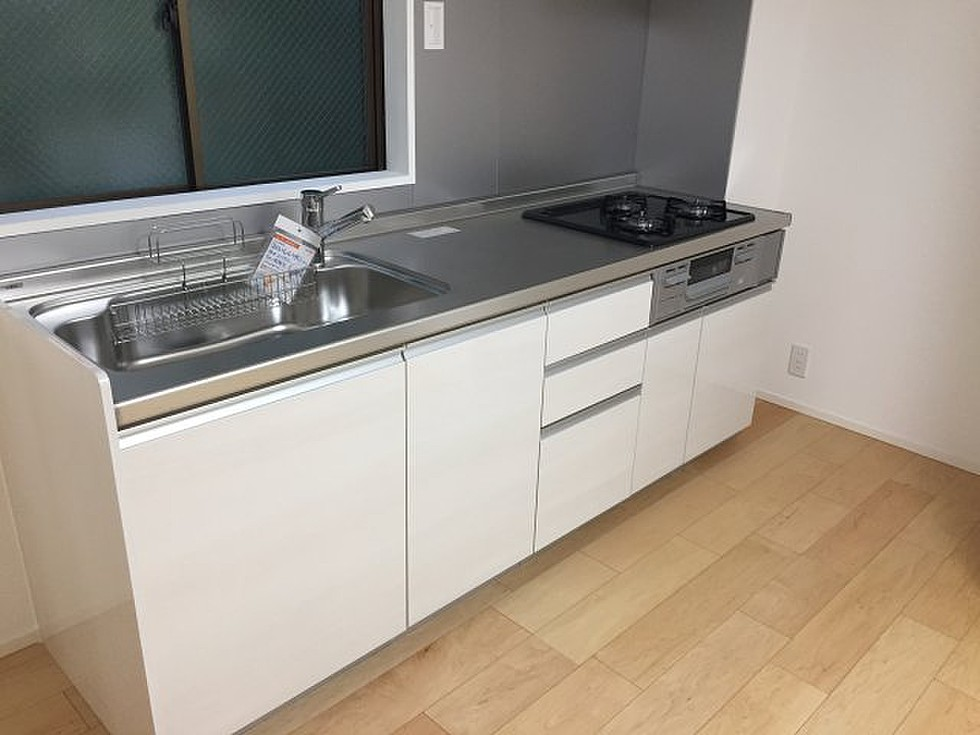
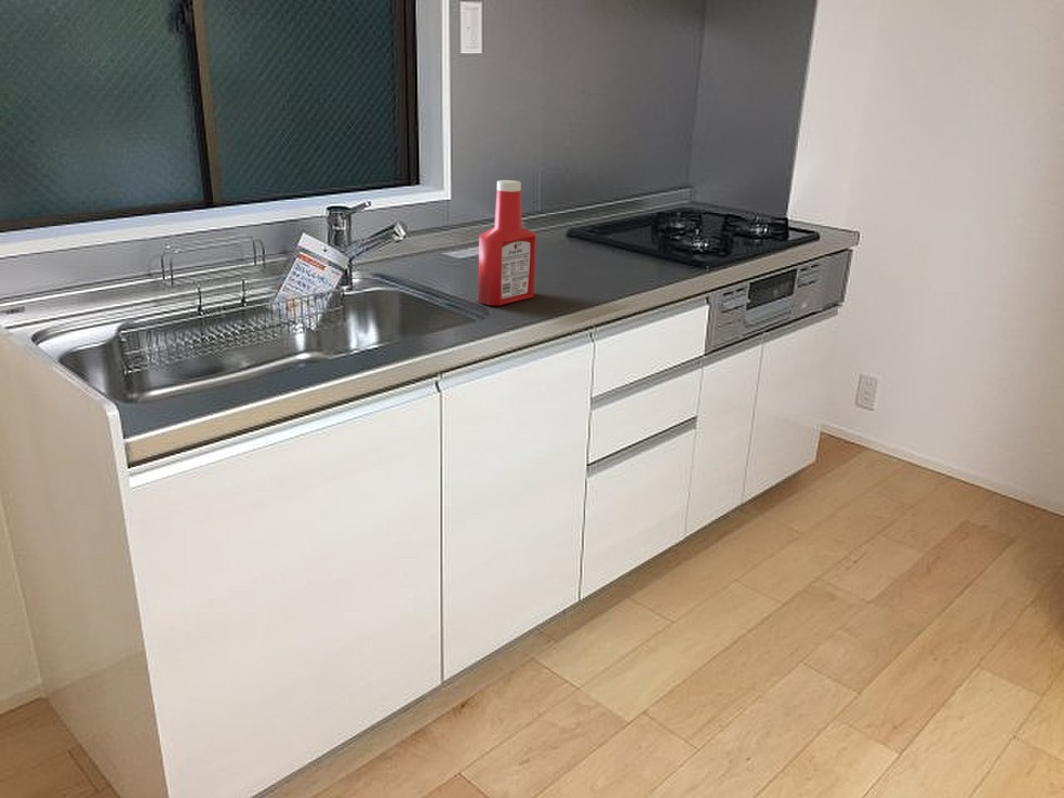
+ soap bottle [478,179,537,306]
